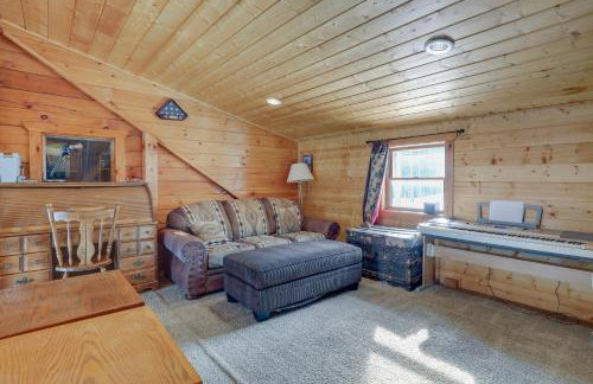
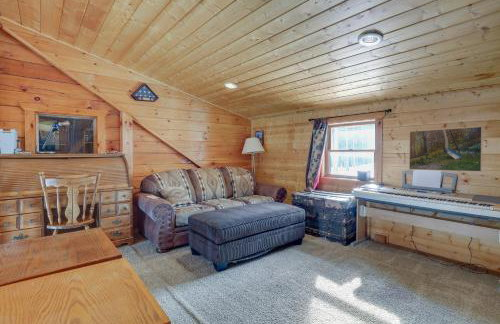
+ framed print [408,126,484,173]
